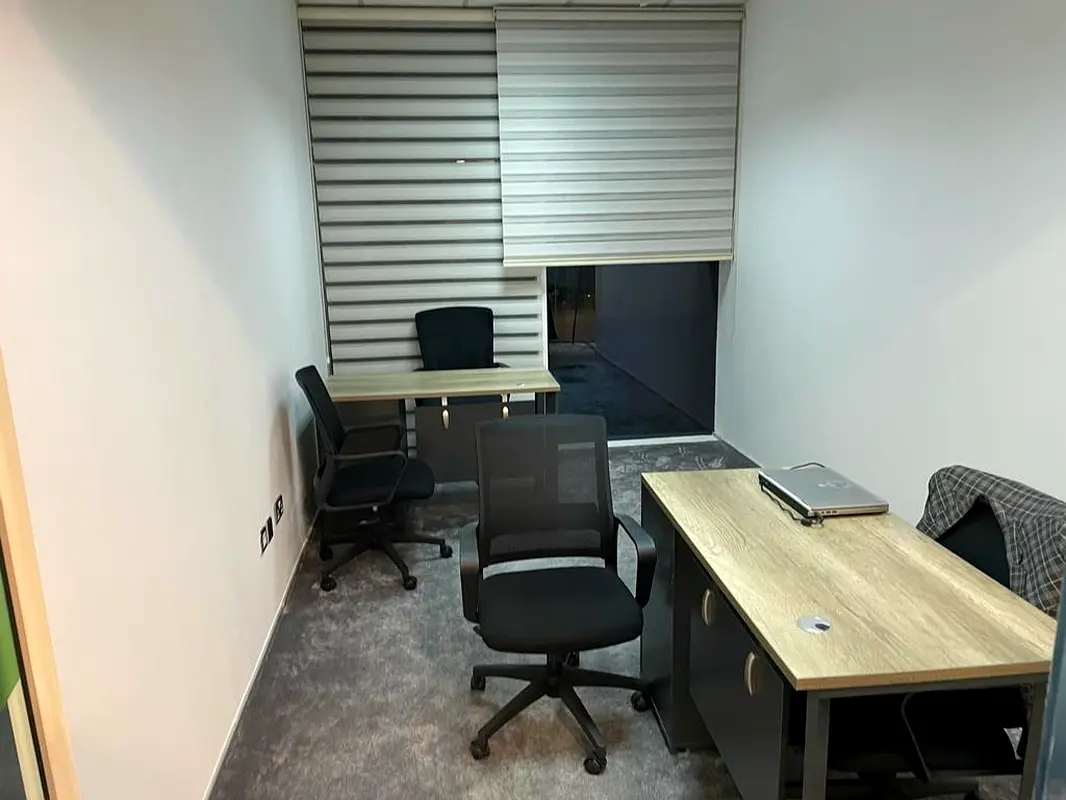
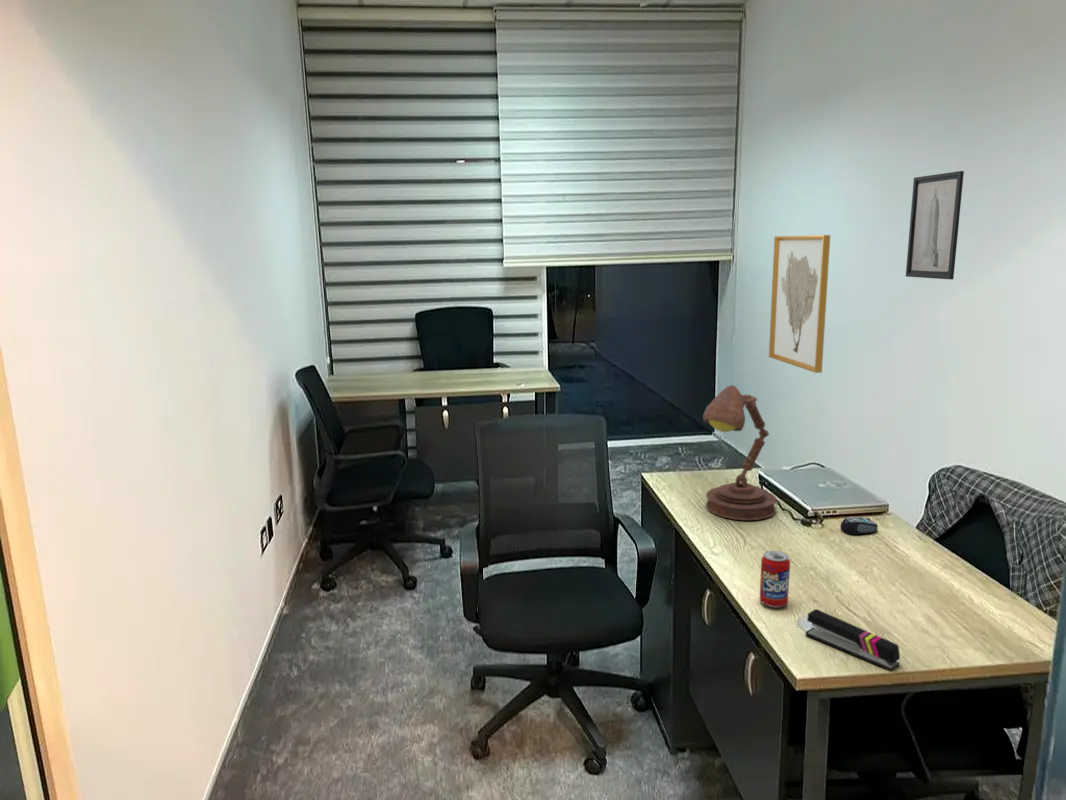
+ desk lamp [702,384,777,521]
+ beverage can [759,550,791,609]
+ wall art [768,234,831,374]
+ computer mouse [840,515,879,535]
+ stapler [804,608,901,672]
+ wall art [905,170,965,280]
